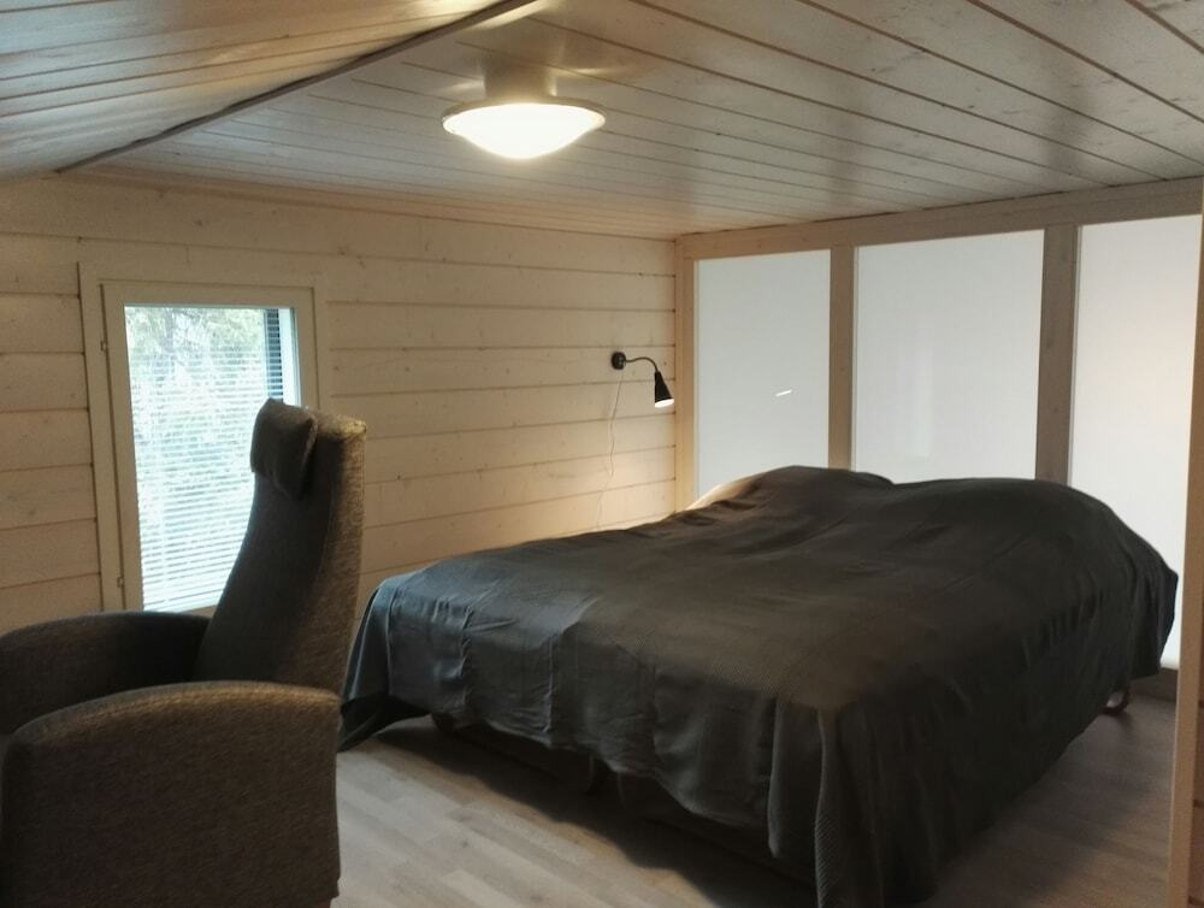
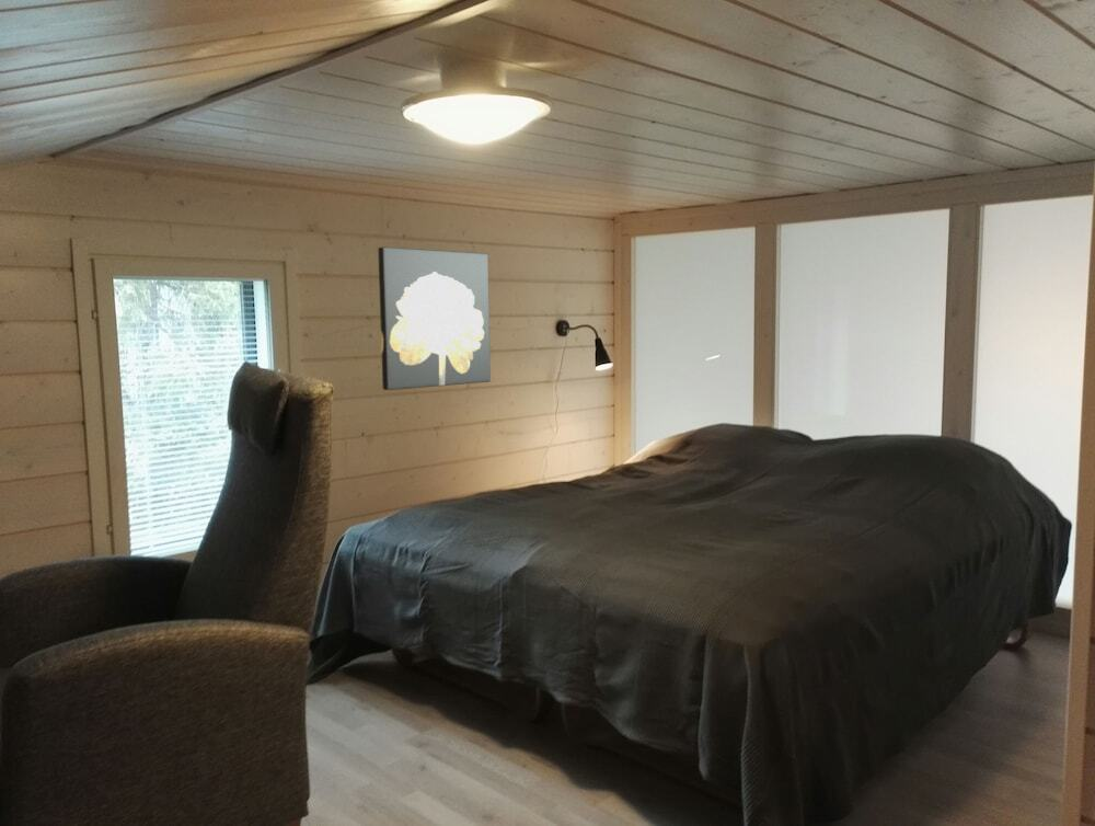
+ wall art [377,246,492,391]
